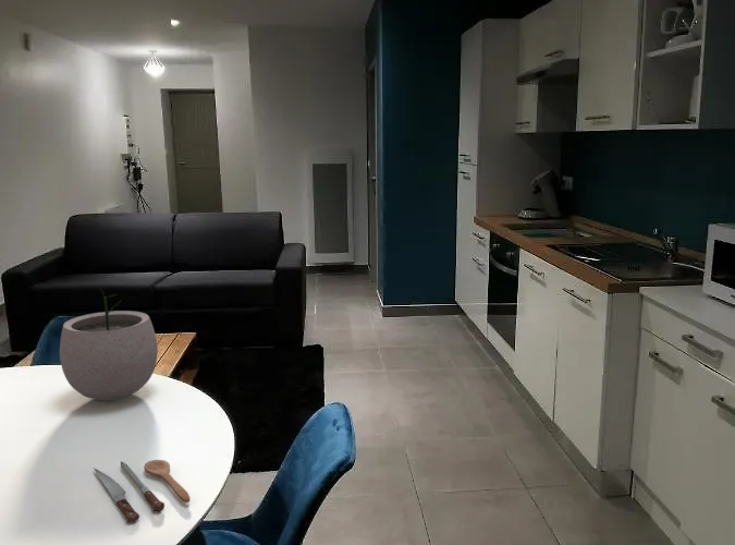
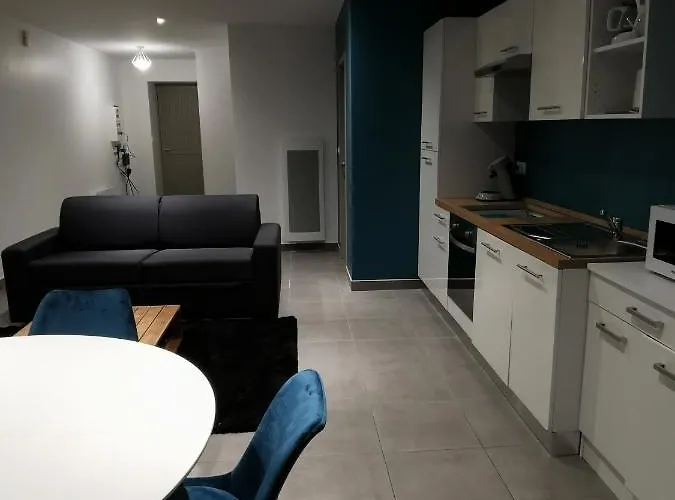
- plant pot [59,286,159,401]
- spoon [93,459,191,523]
